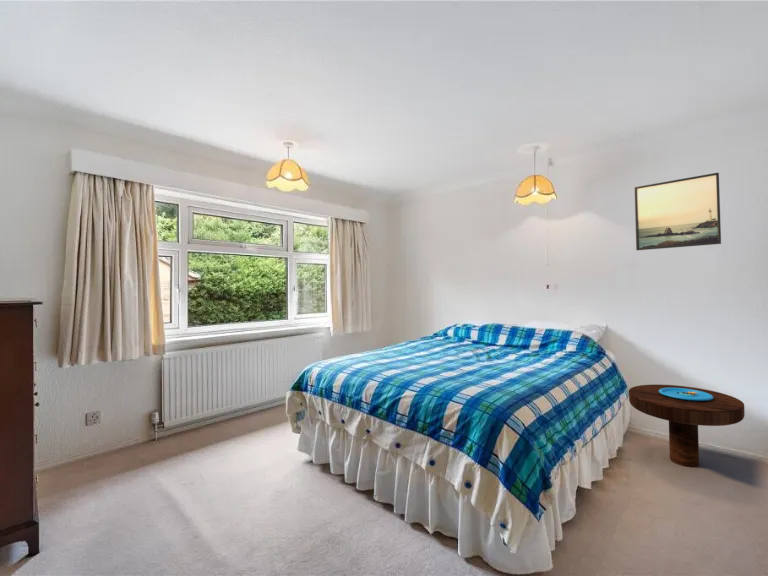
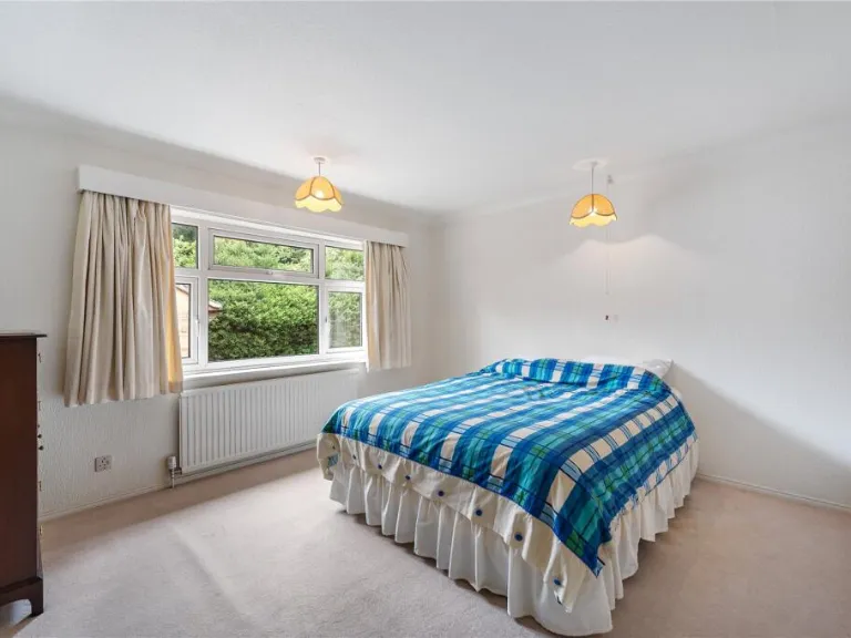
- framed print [633,172,722,251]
- side table [628,384,746,468]
